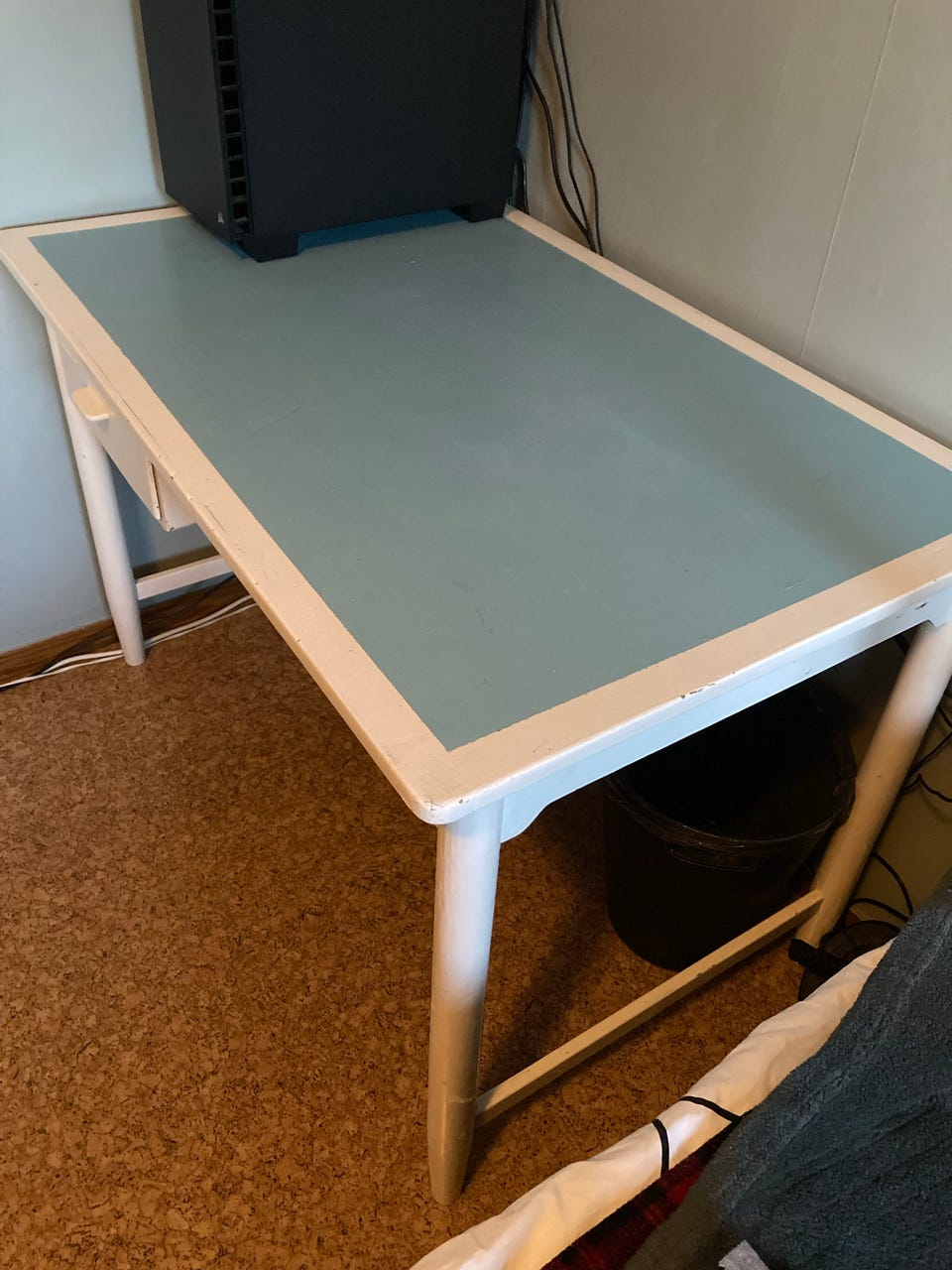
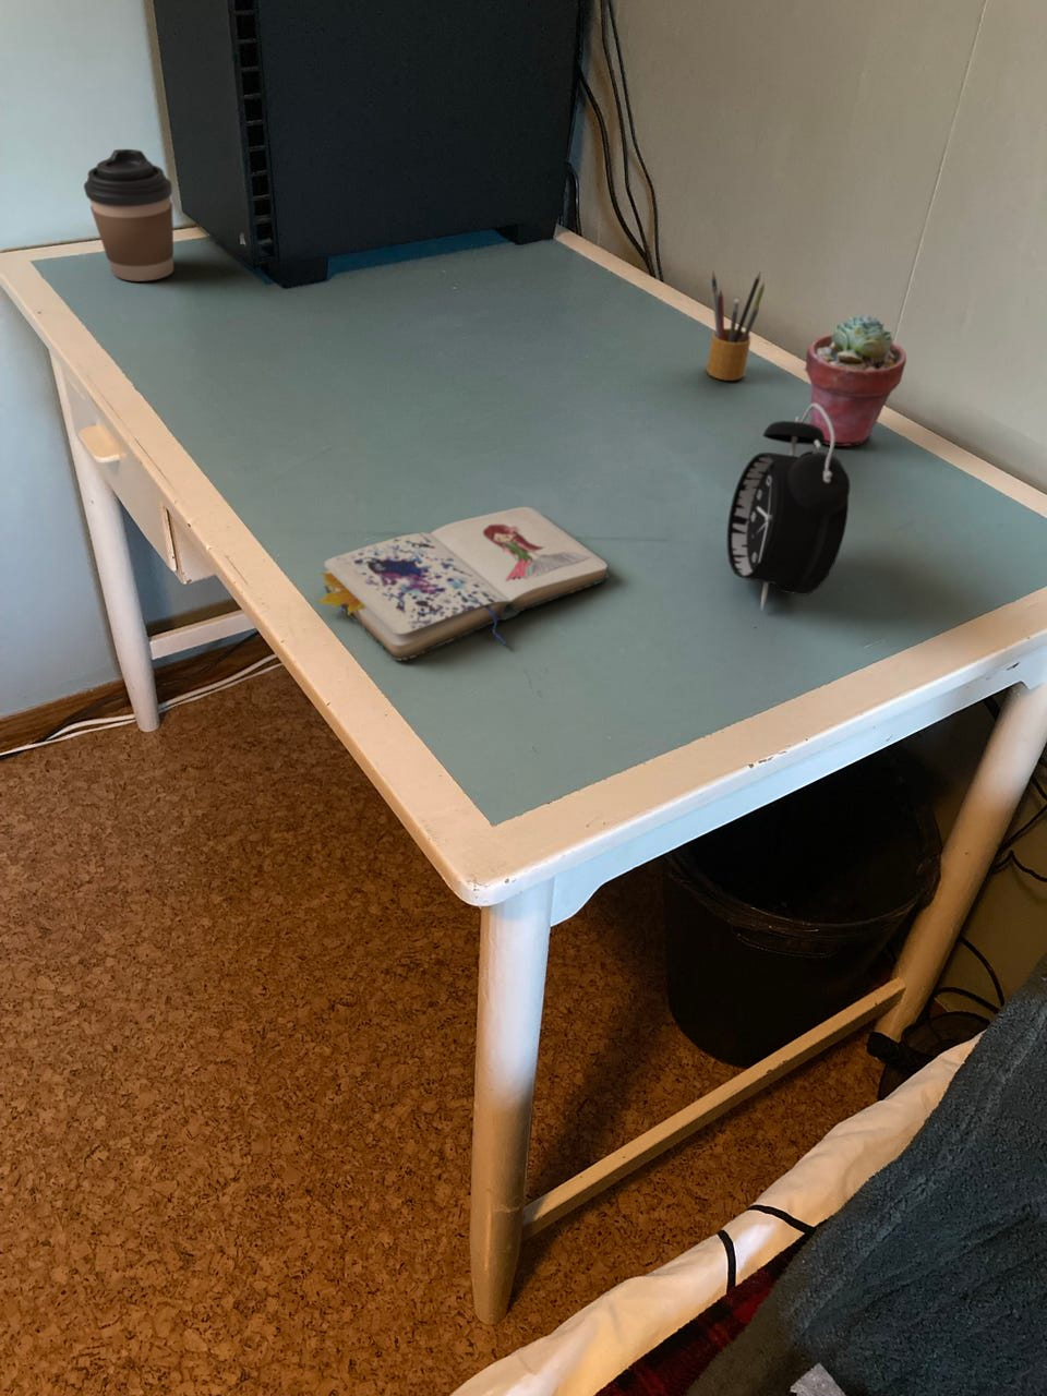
+ coffee cup [82,148,175,282]
+ pencil box [706,272,765,381]
+ potted succulent [804,313,907,447]
+ alarm clock [726,403,851,612]
+ paperback book [313,506,608,661]
